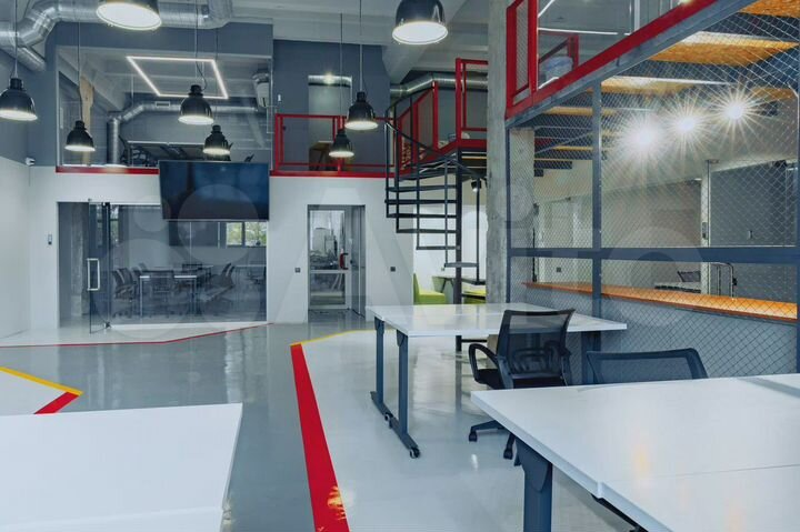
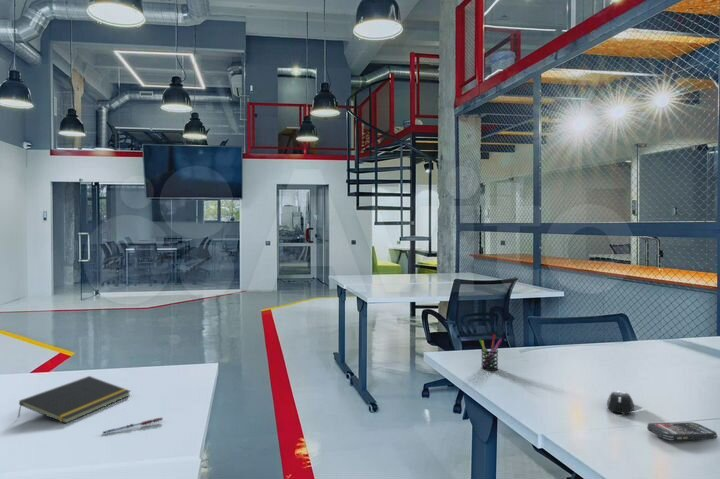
+ smartphone [646,421,718,441]
+ notepad [16,375,132,424]
+ pen holder [478,334,503,372]
+ mouse [606,390,635,415]
+ pen [102,416,164,435]
